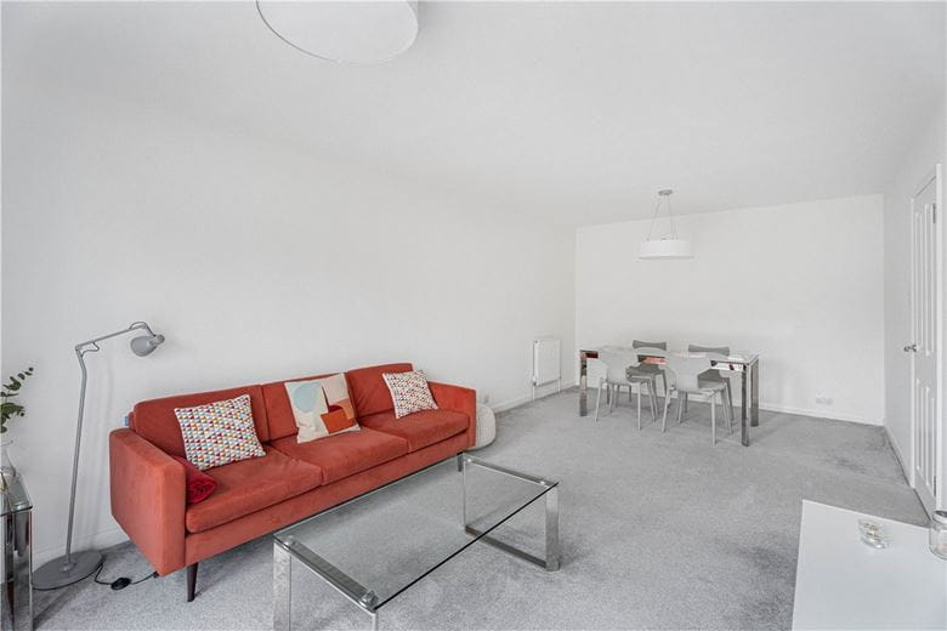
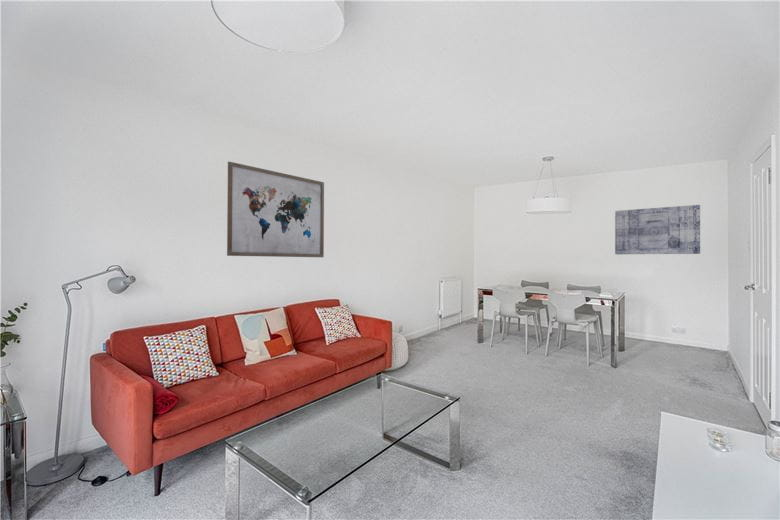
+ wall art [614,204,701,255]
+ wall art [226,161,325,258]
